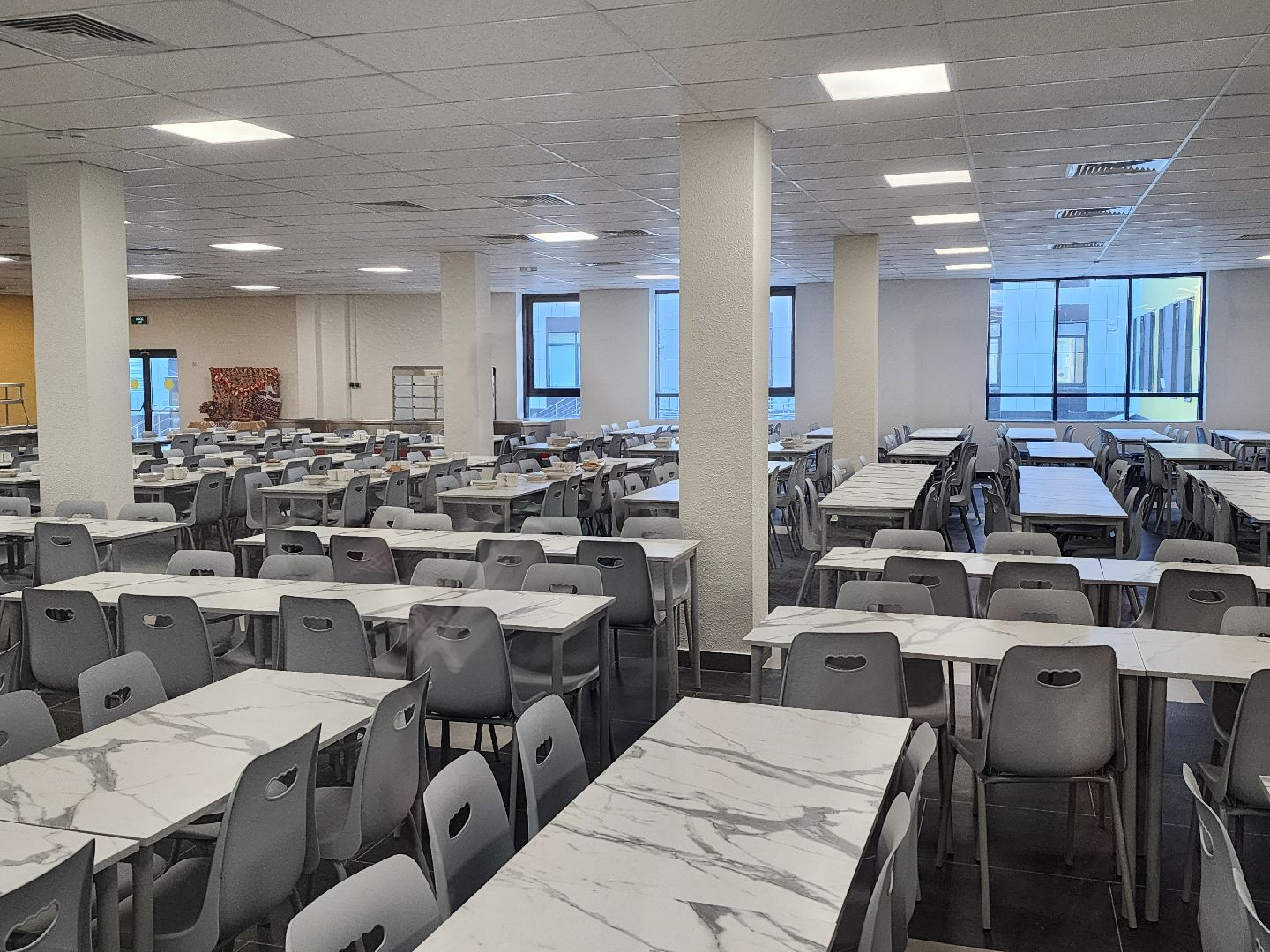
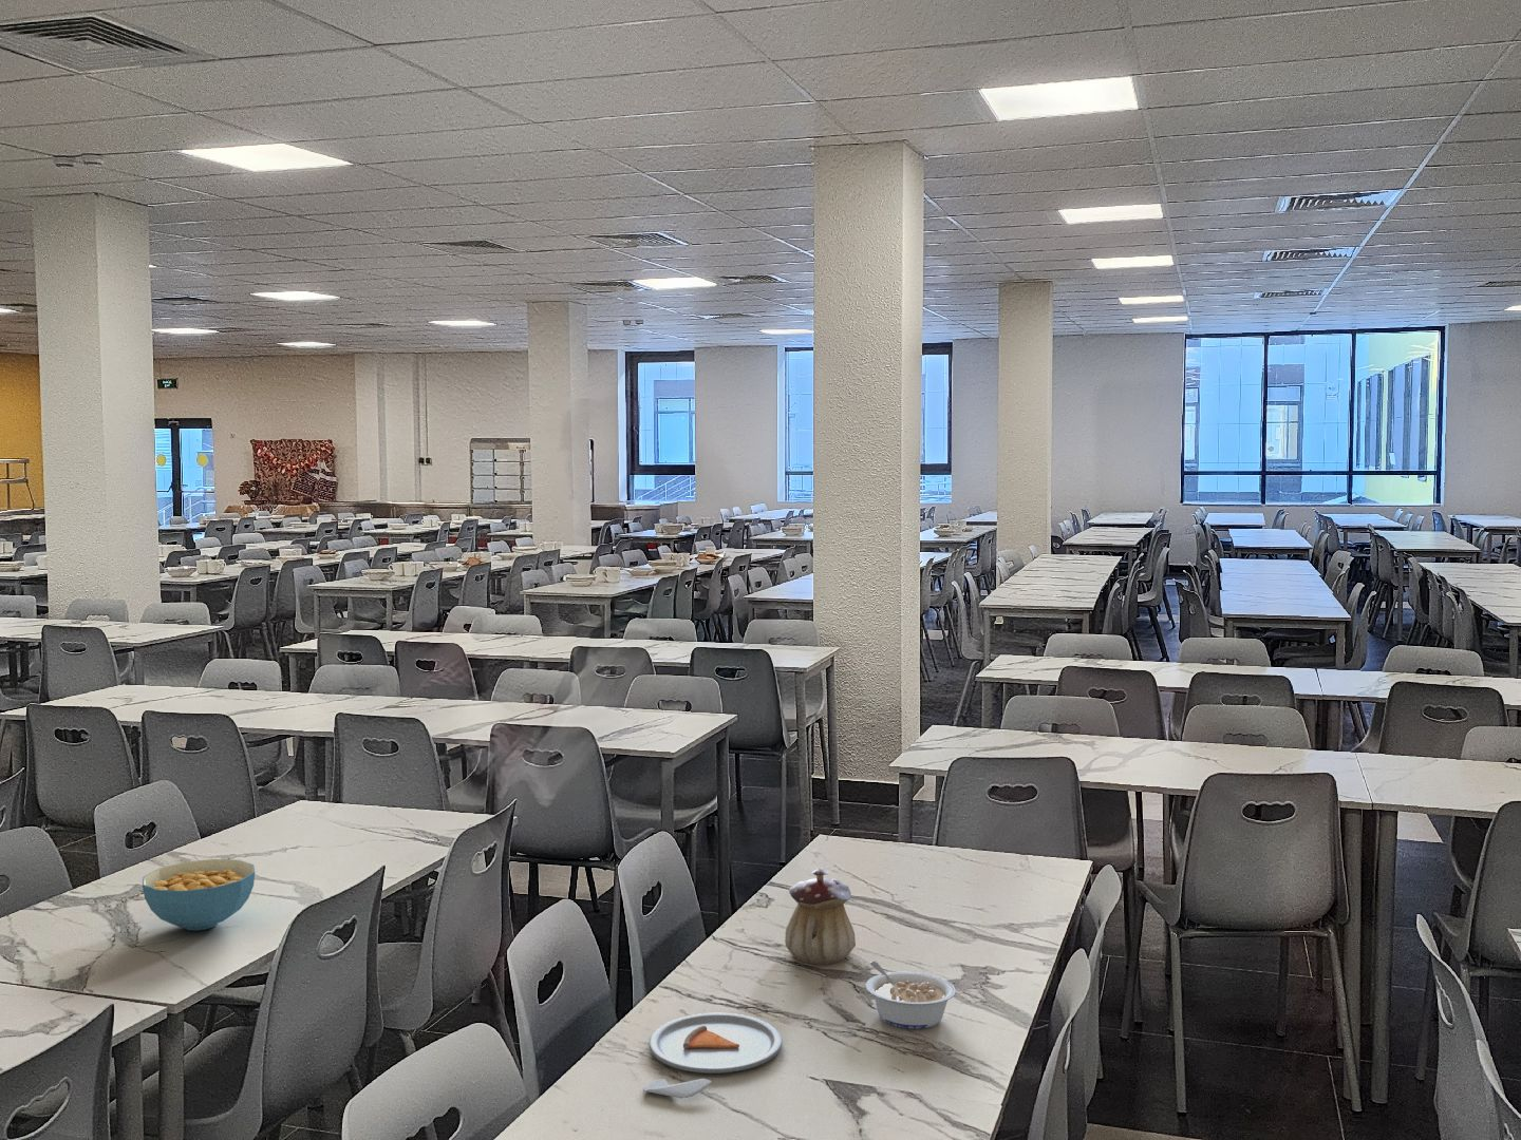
+ cereal bowl [141,859,255,930]
+ legume [865,960,957,1030]
+ teapot [783,868,856,965]
+ dinner plate [642,1012,783,1099]
